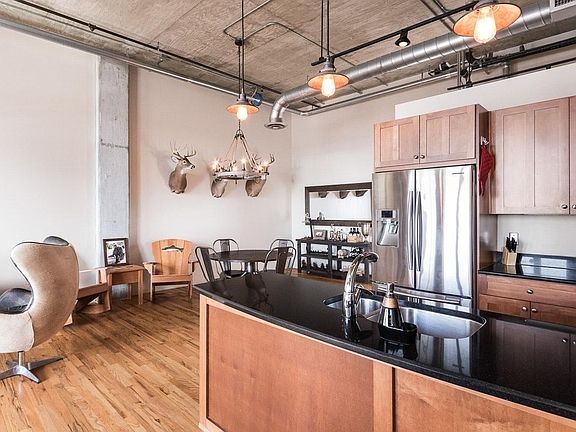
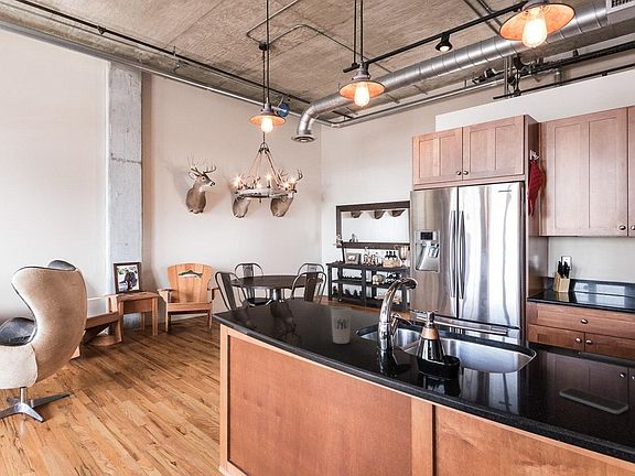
+ smartphone [559,387,629,414]
+ cup [330,305,352,345]
